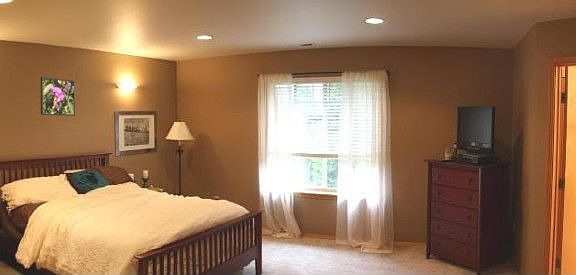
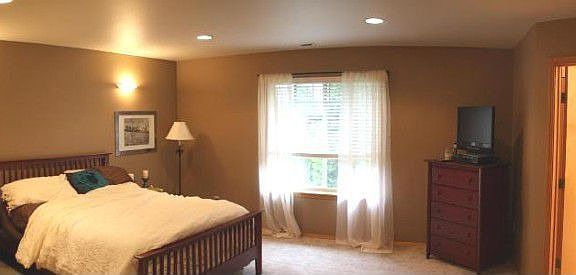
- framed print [40,76,76,117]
